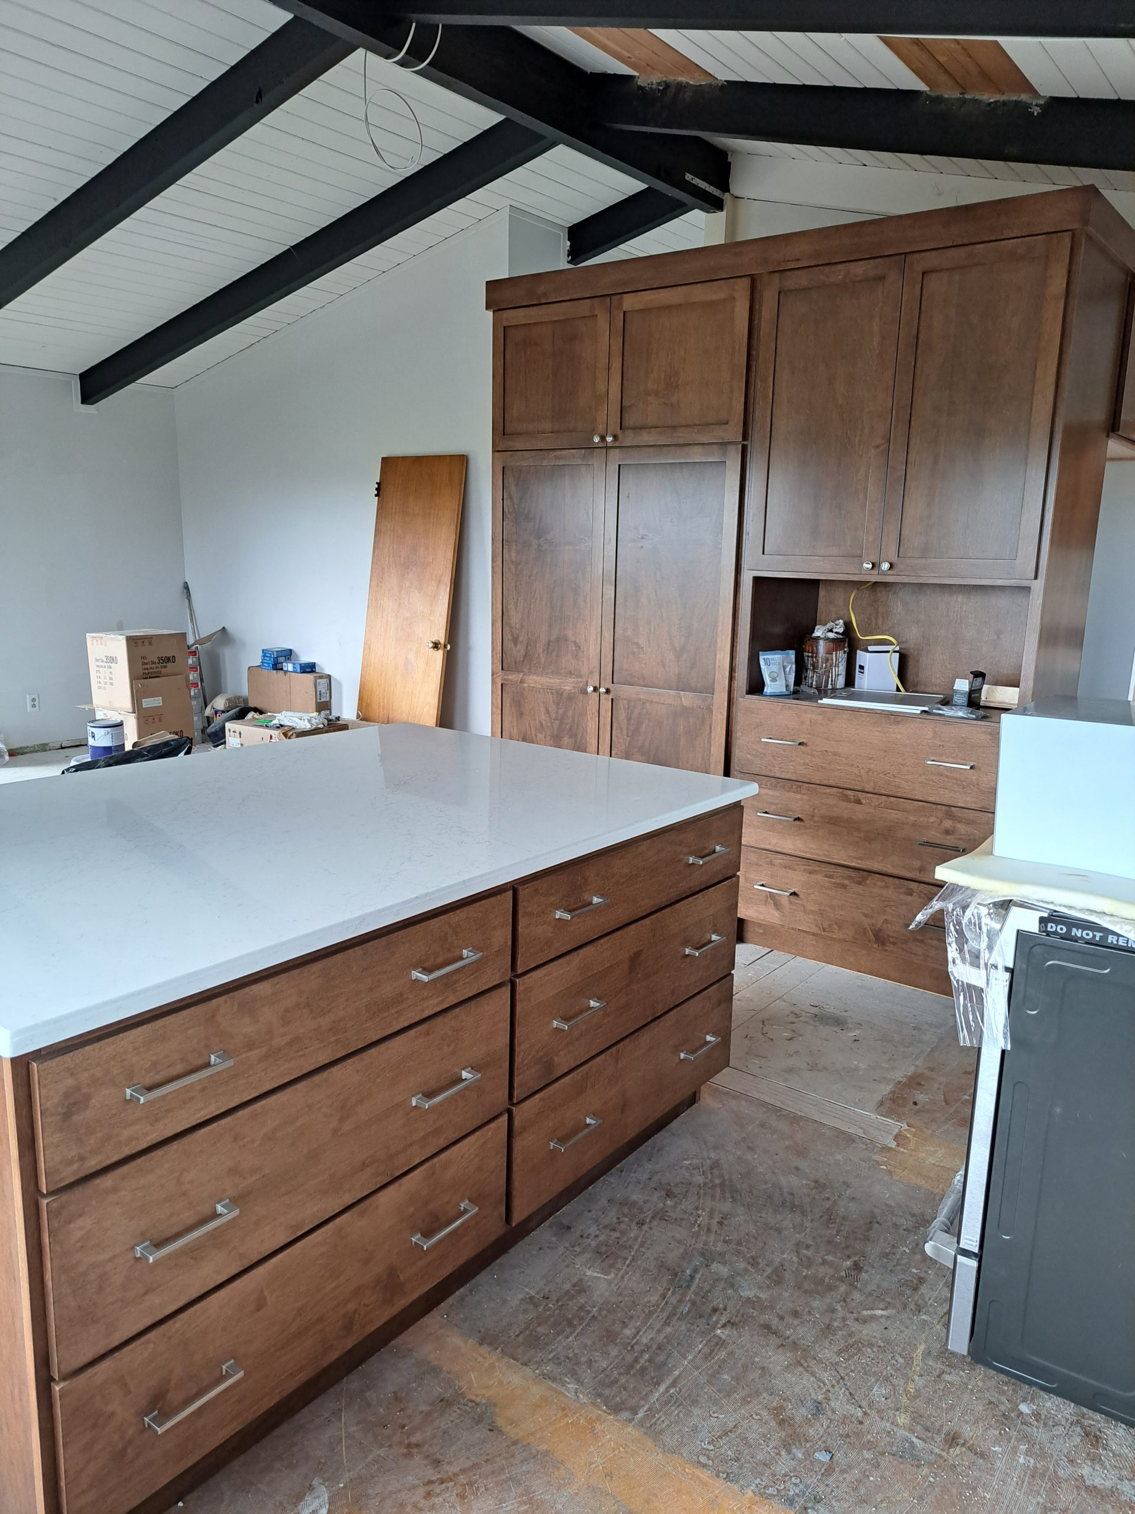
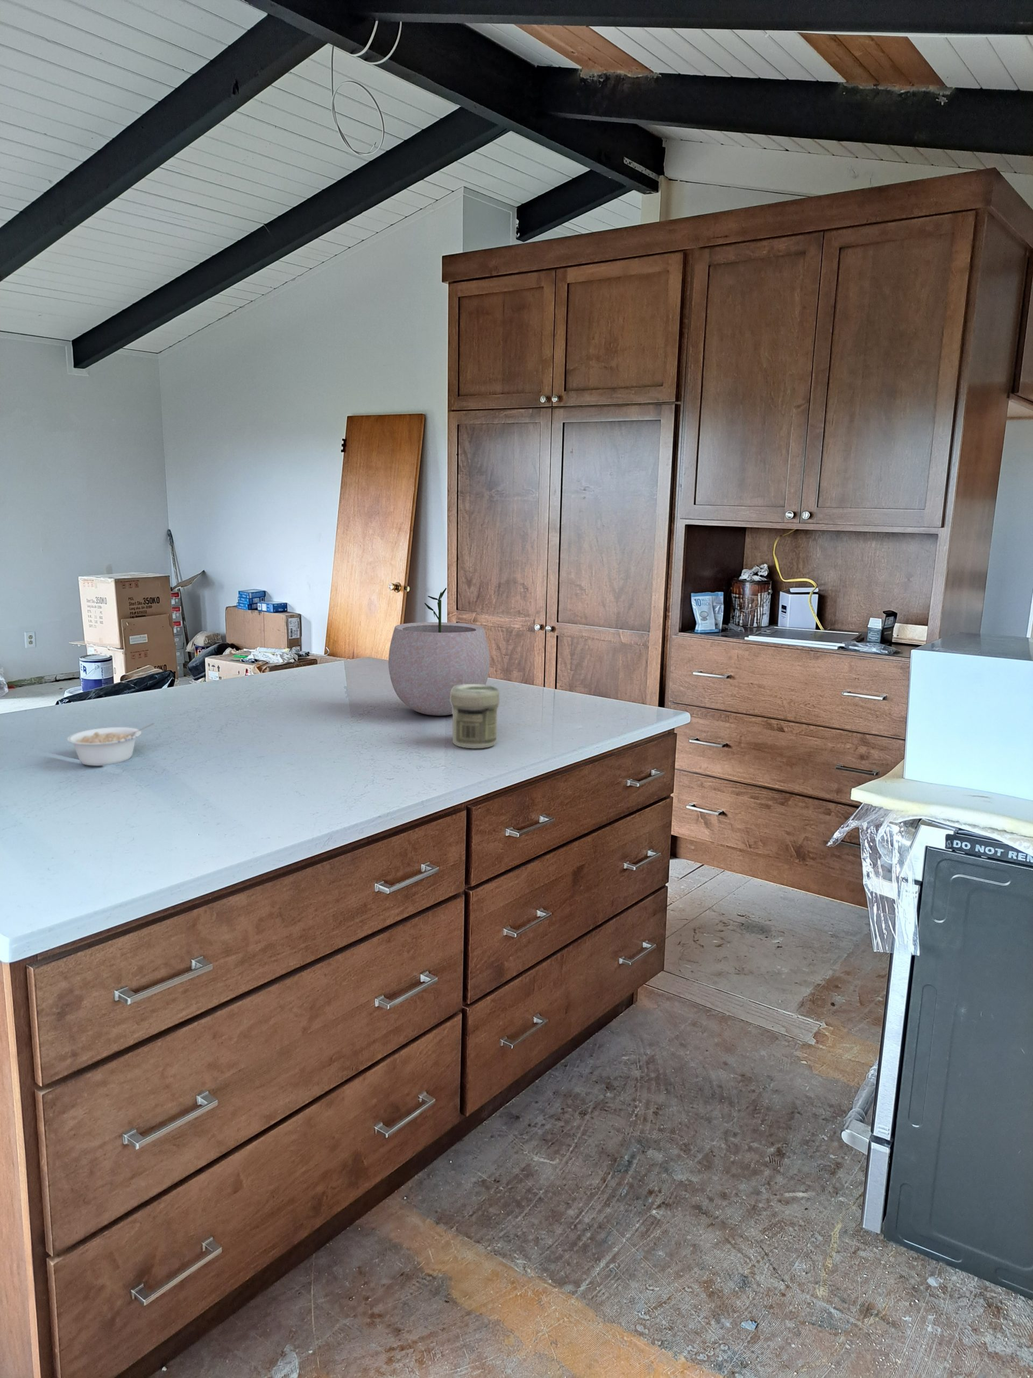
+ plant pot [387,587,490,716]
+ jar [450,685,500,749]
+ legume [66,723,155,766]
